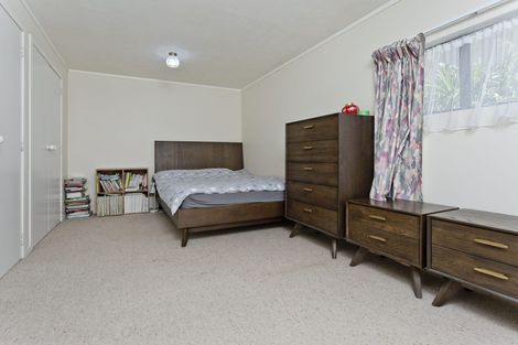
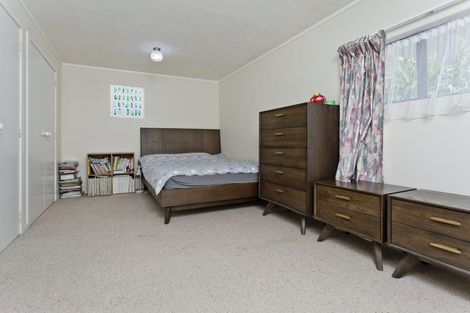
+ wall art [109,84,145,120]
